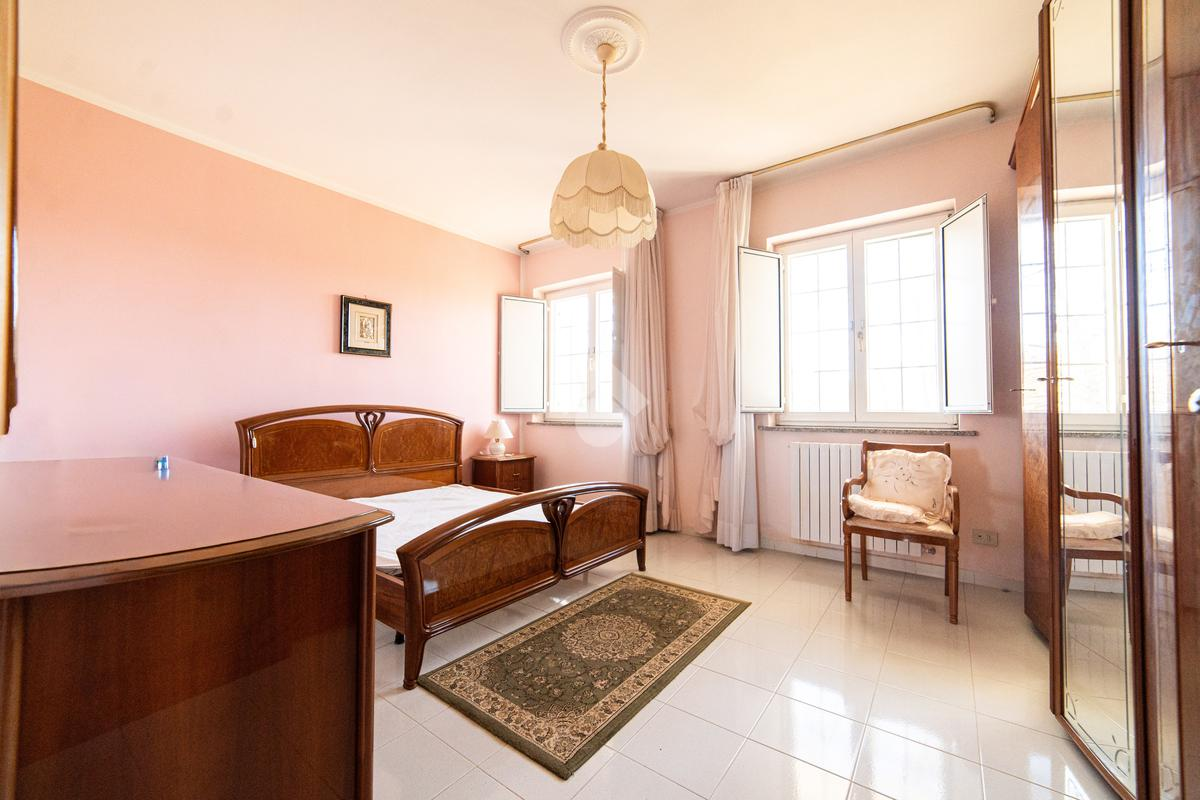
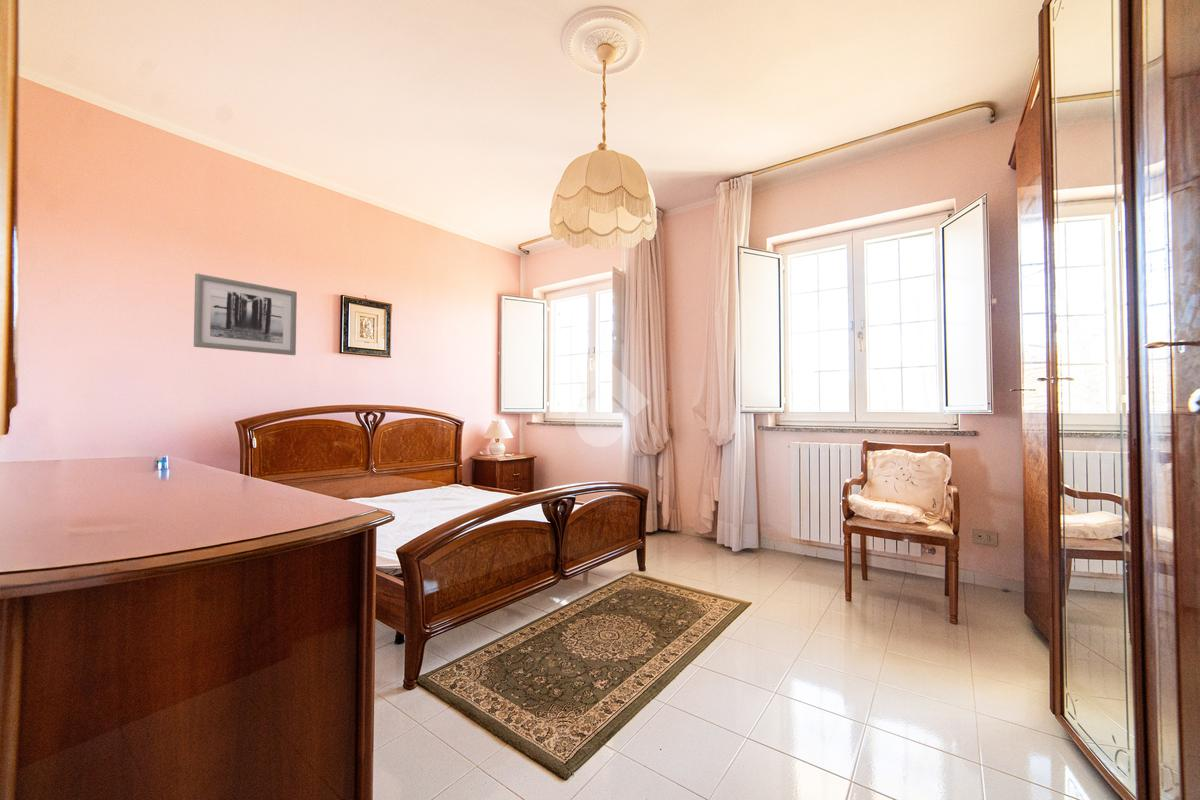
+ wall art [193,272,298,356]
